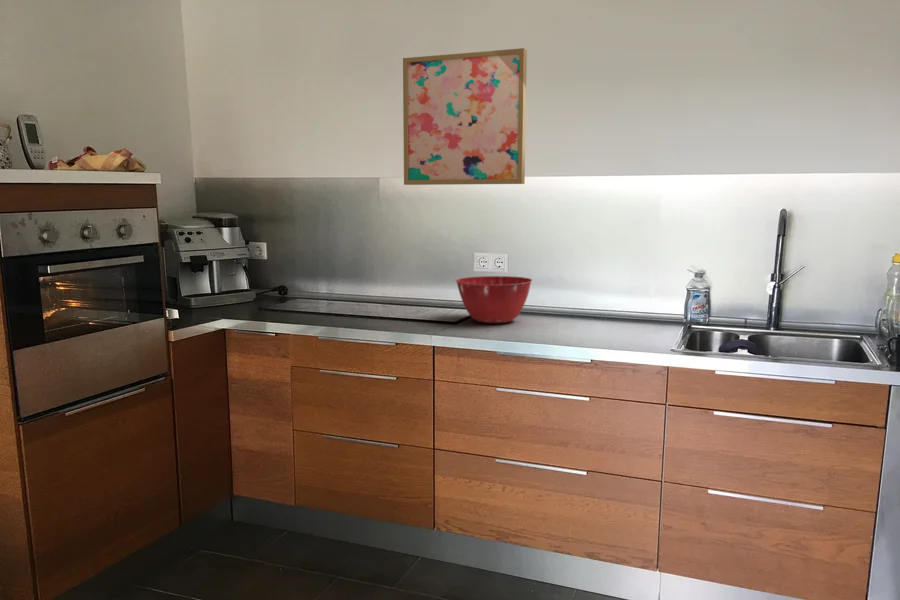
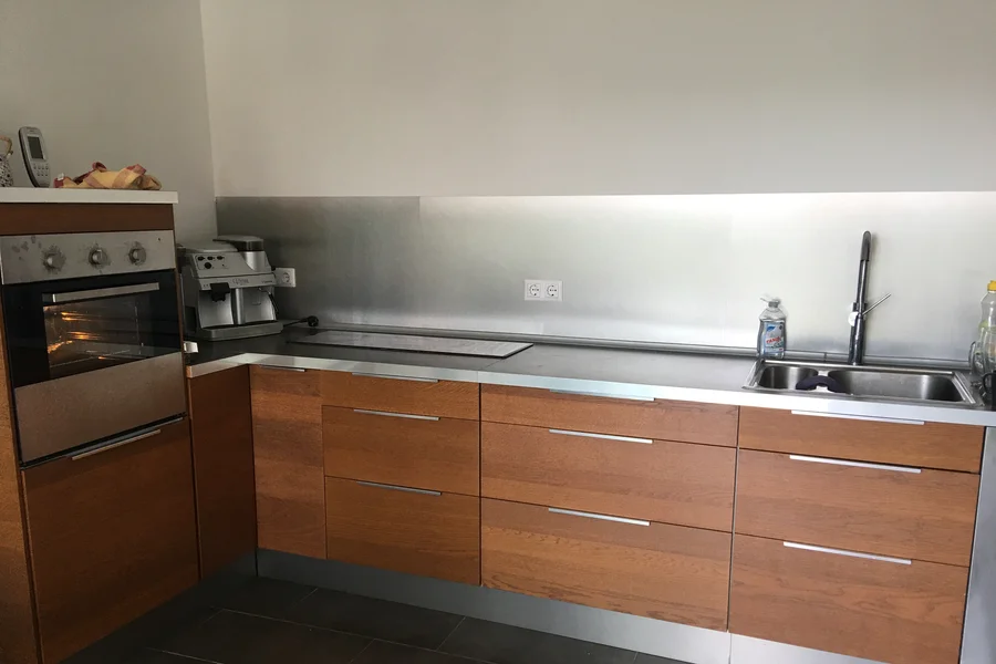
- mixing bowl [455,275,533,324]
- wall art [402,47,528,186]
